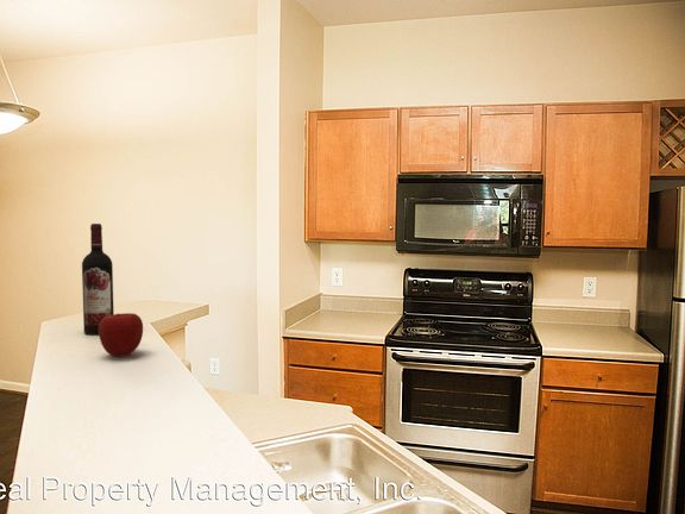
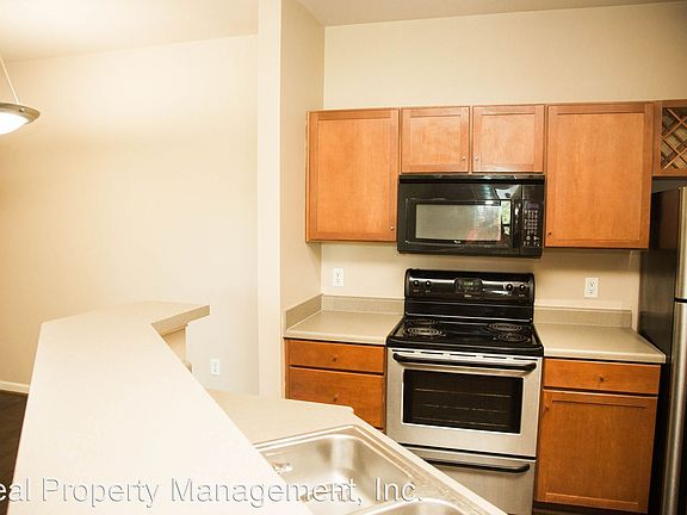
- wine bottle [81,222,115,336]
- apple [98,312,144,358]
